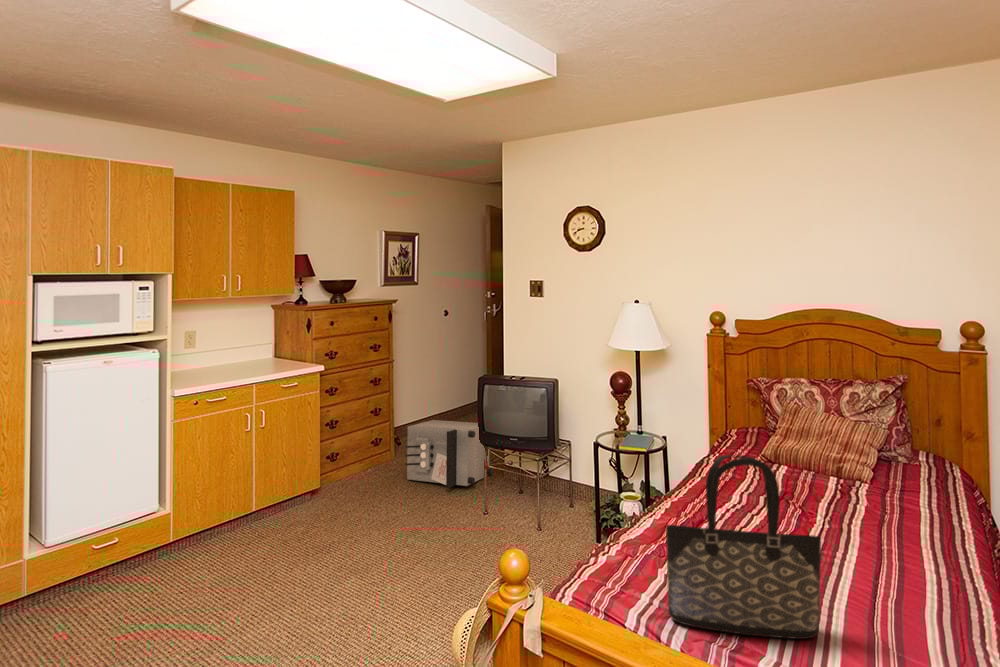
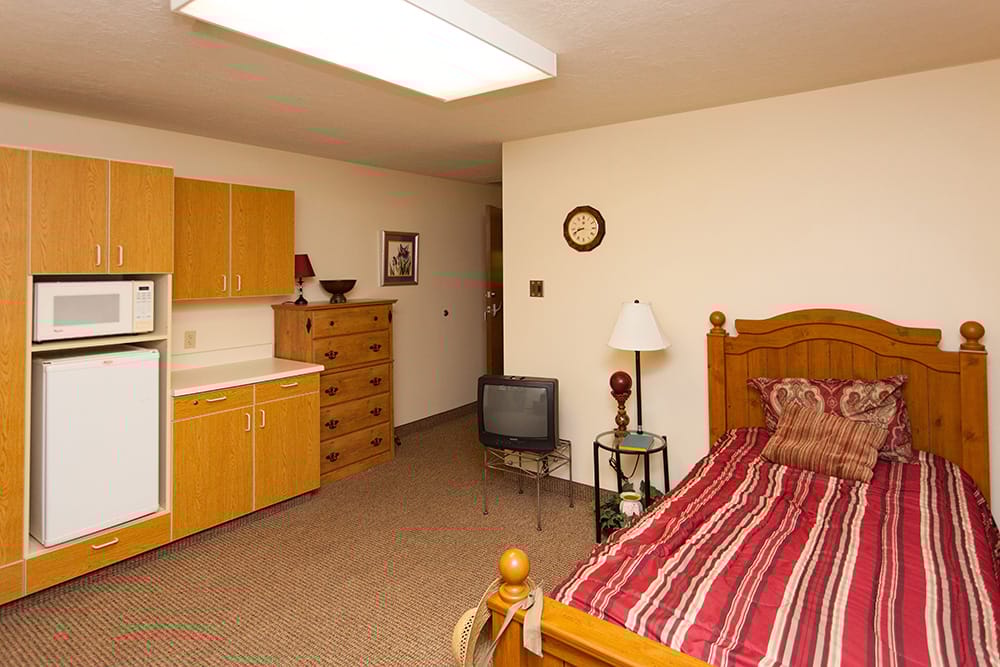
- tote bag [665,454,822,640]
- safe [404,419,494,489]
